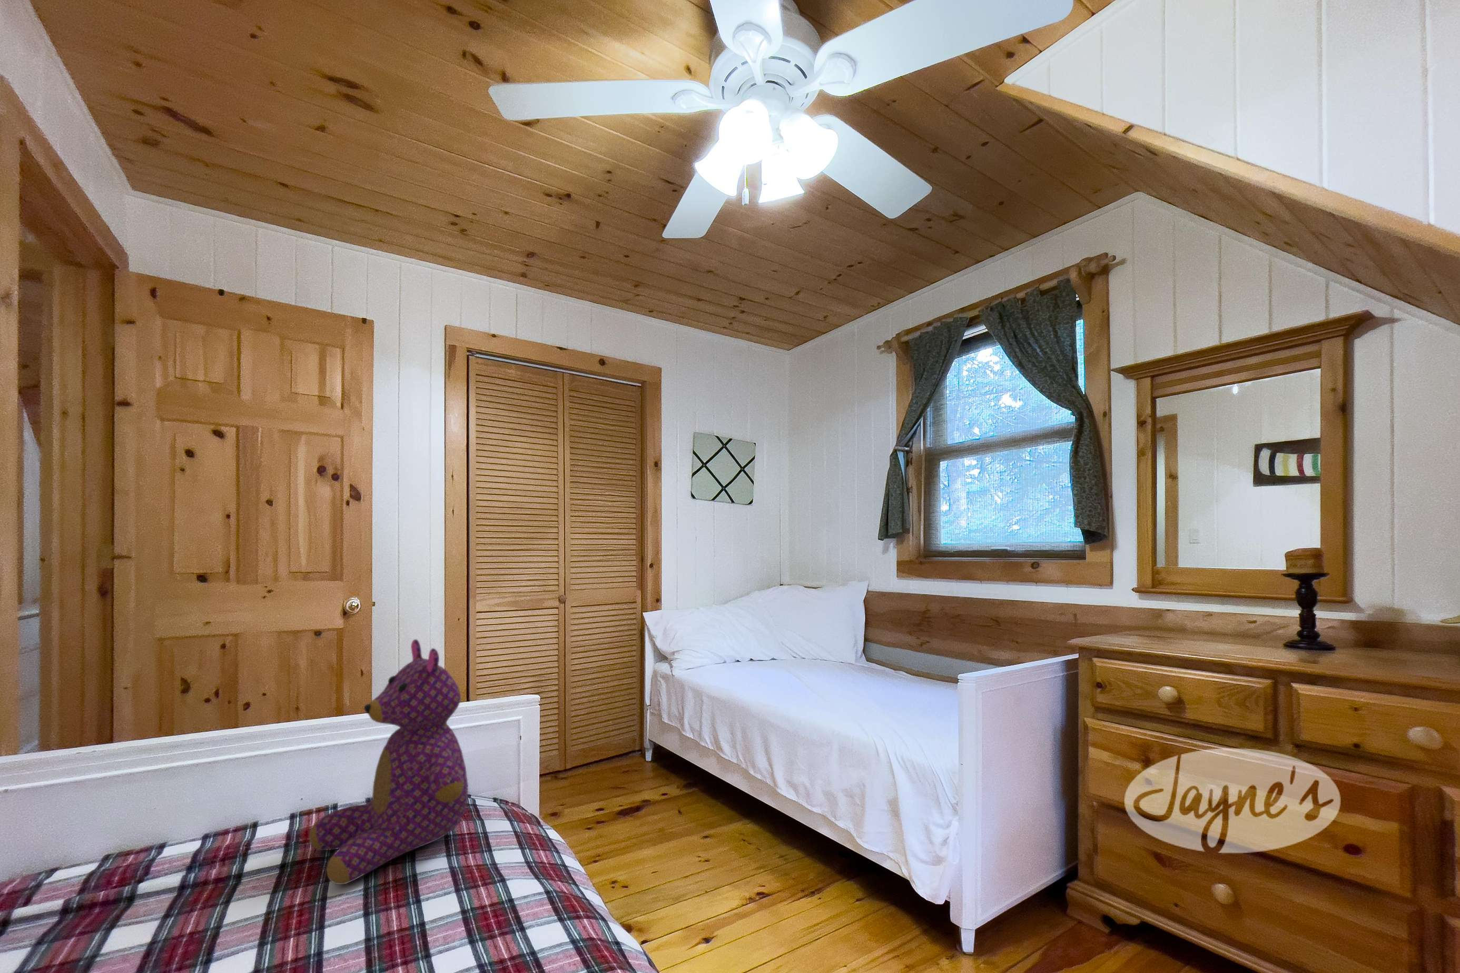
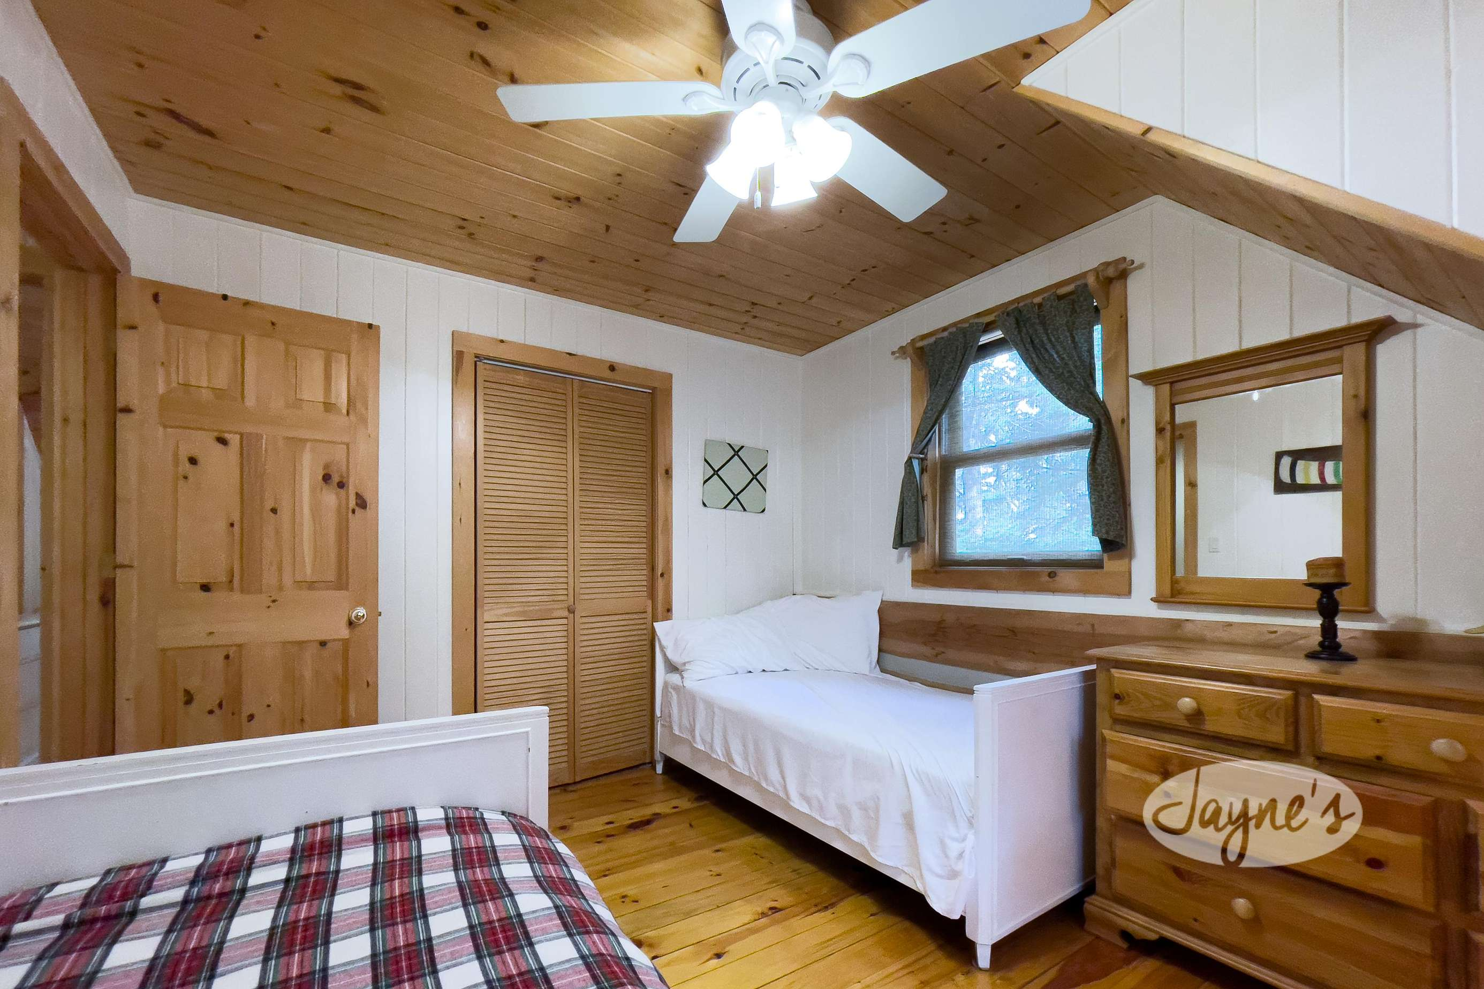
- teddy bear [309,639,469,885]
